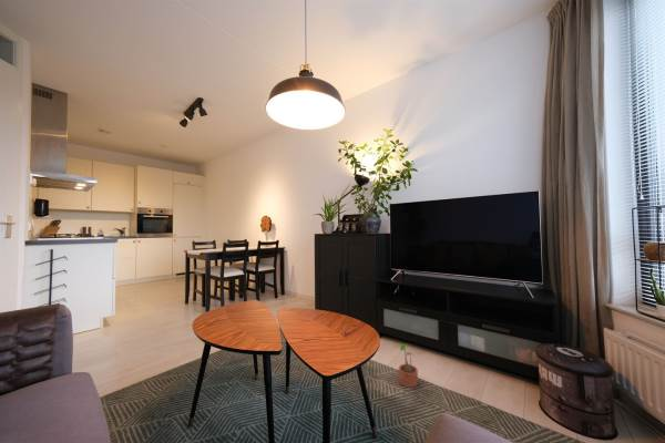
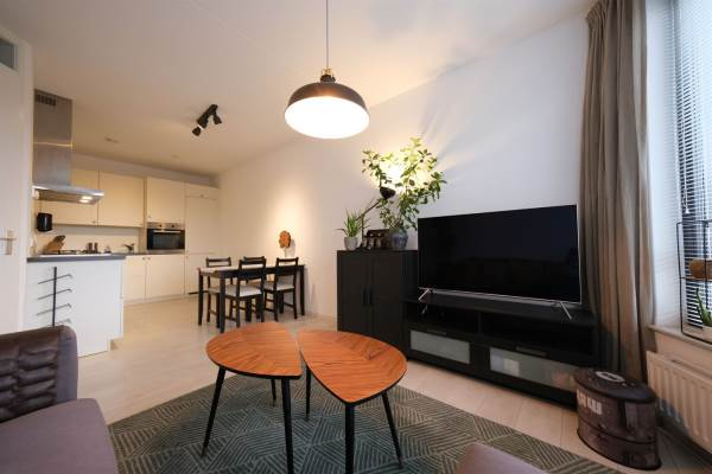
- potted plant [396,343,419,389]
